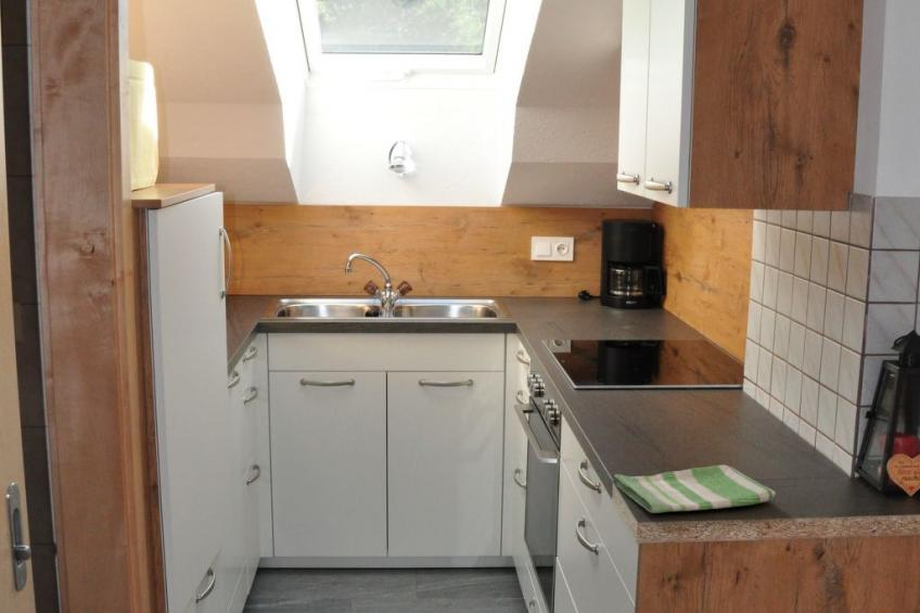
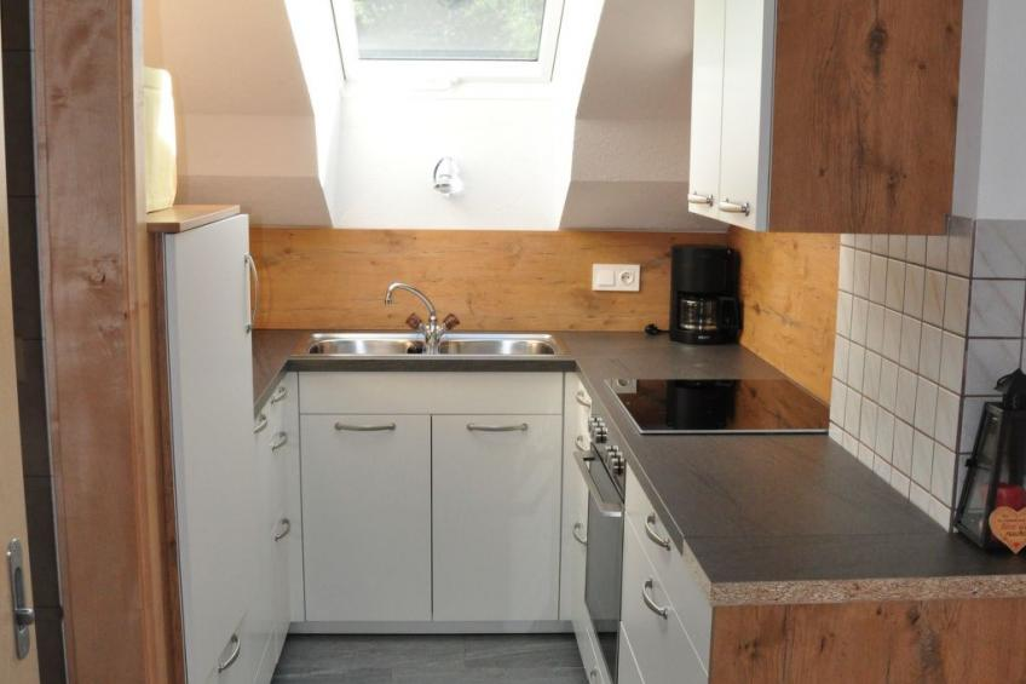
- dish towel [613,464,777,514]
